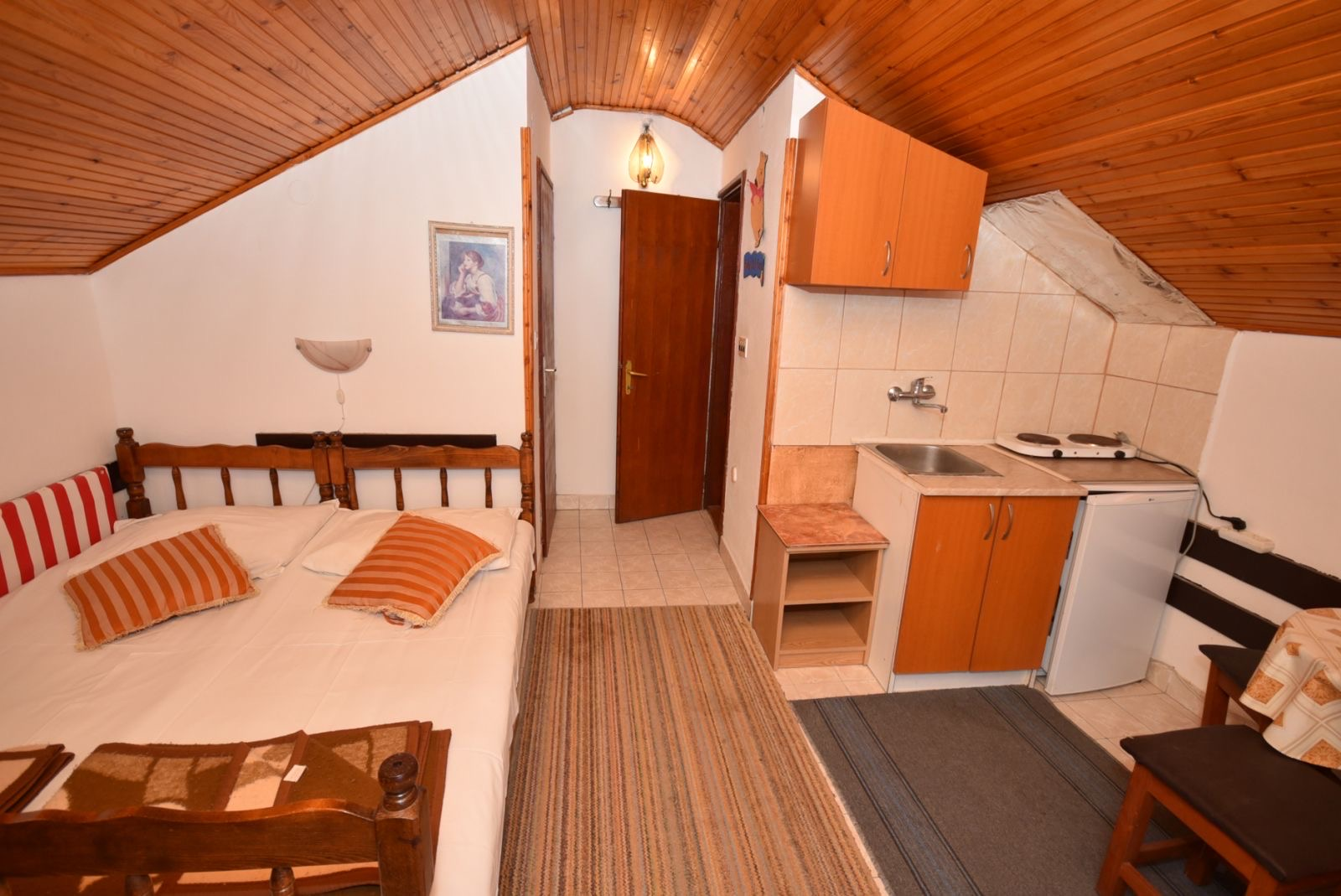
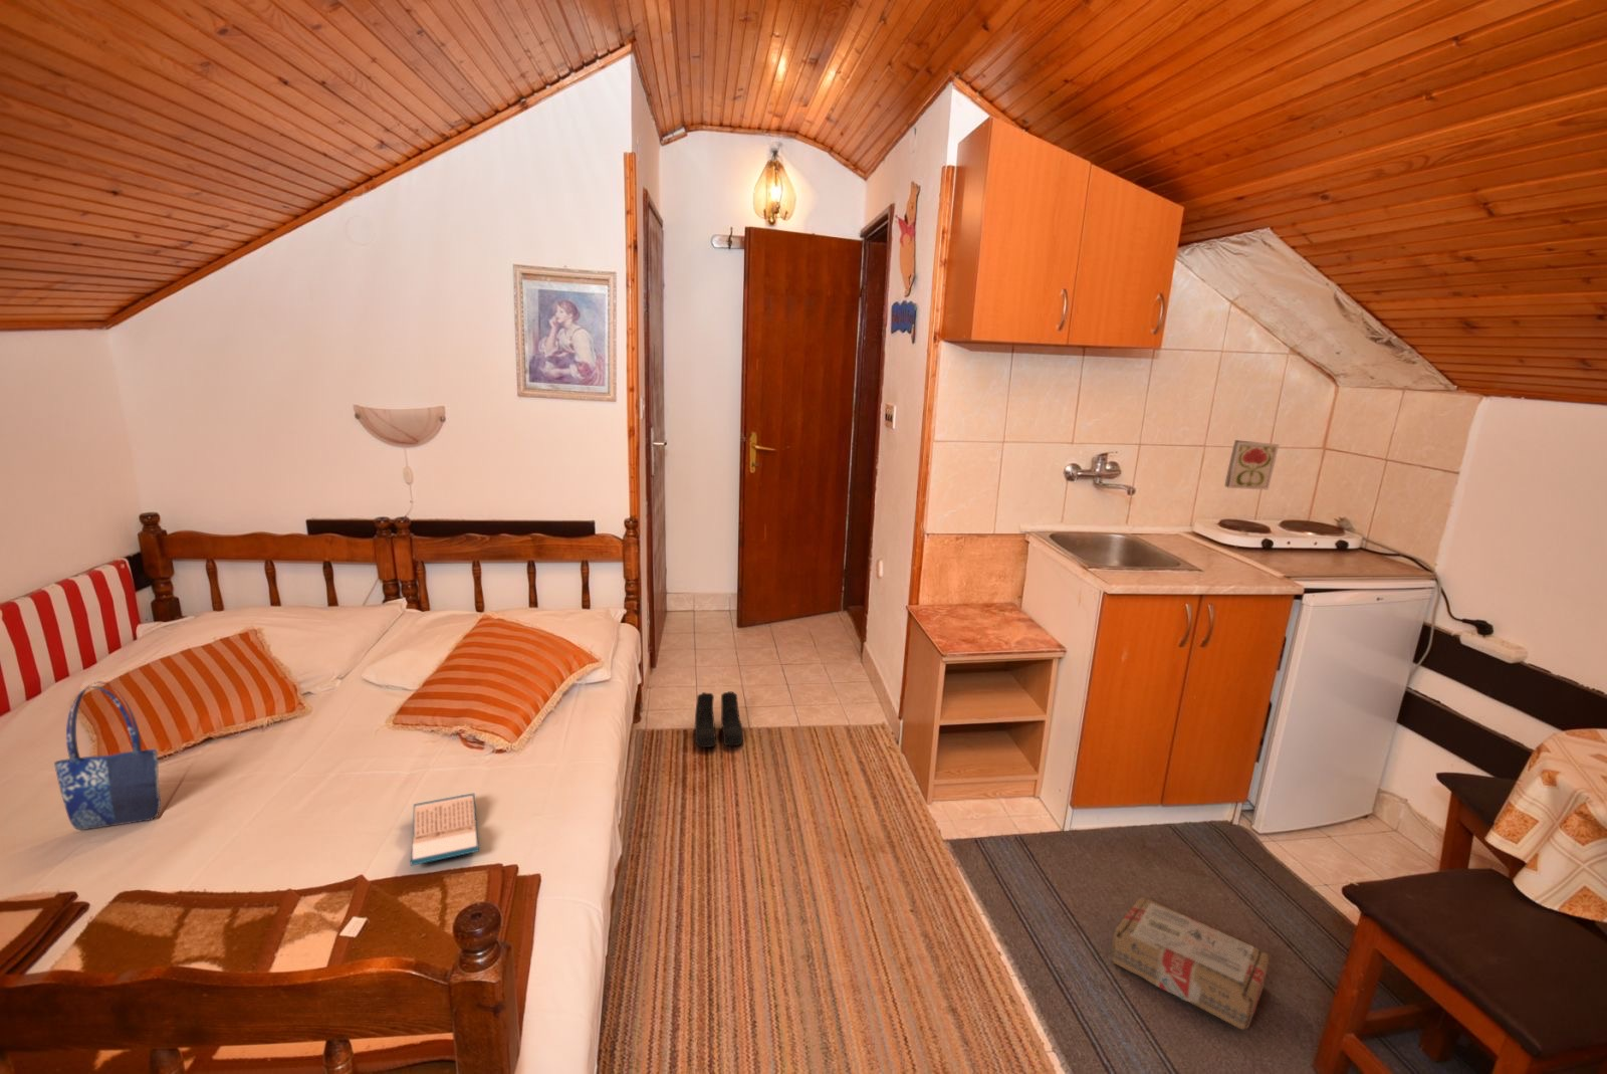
+ boots [694,690,744,748]
+ carton [1110,897,1269,1031]
+ decorative tile [1225,439,1280,490]
+ shopping bag [53,680,162,831]
+ hardback book [410,792,481,867]
